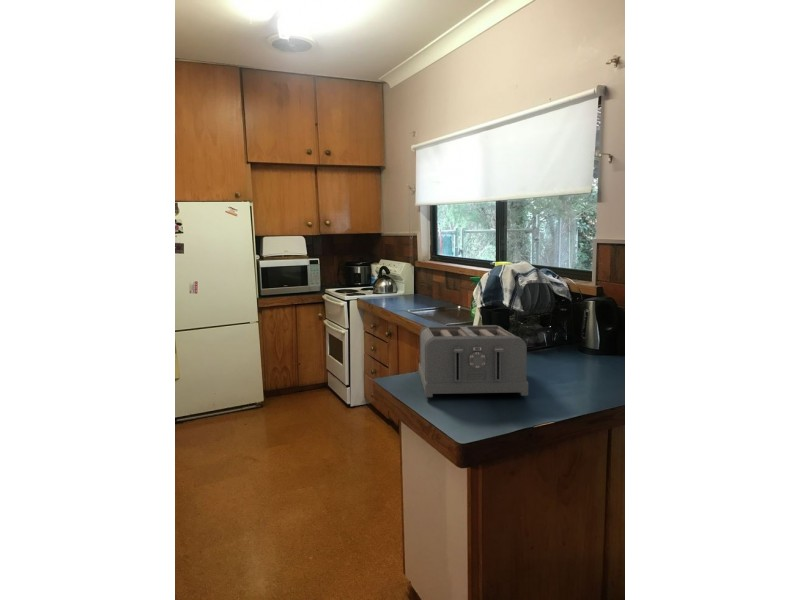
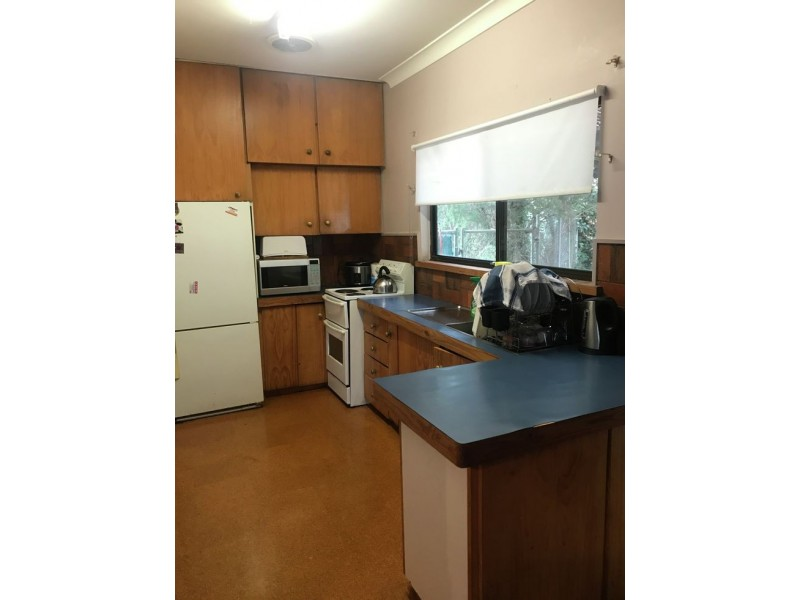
- toaster [418,324,529,398]
